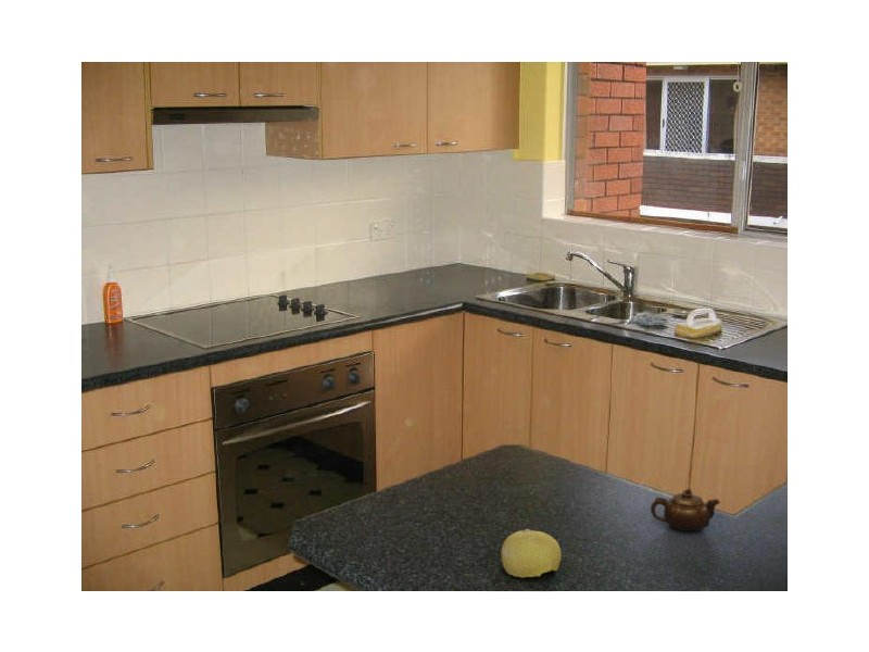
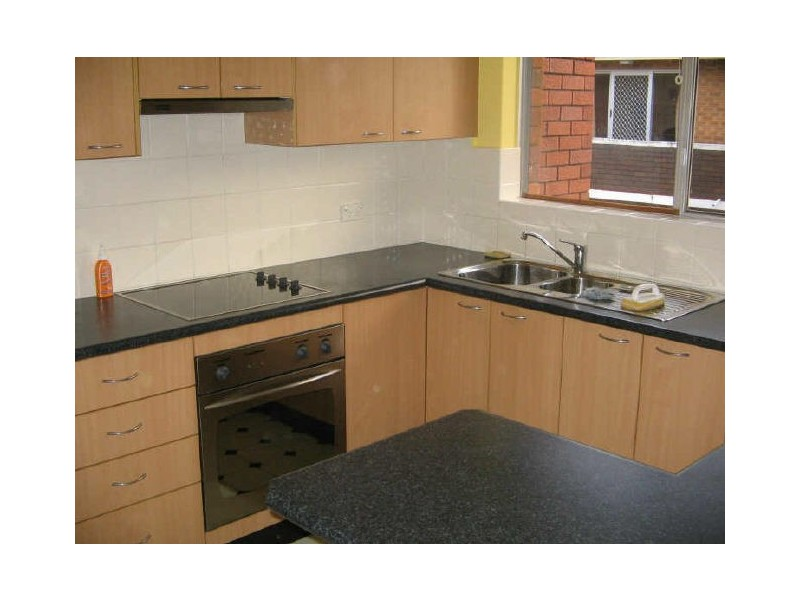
- teapot [650,488,721,532]
- fruit [501,528,563,578]
